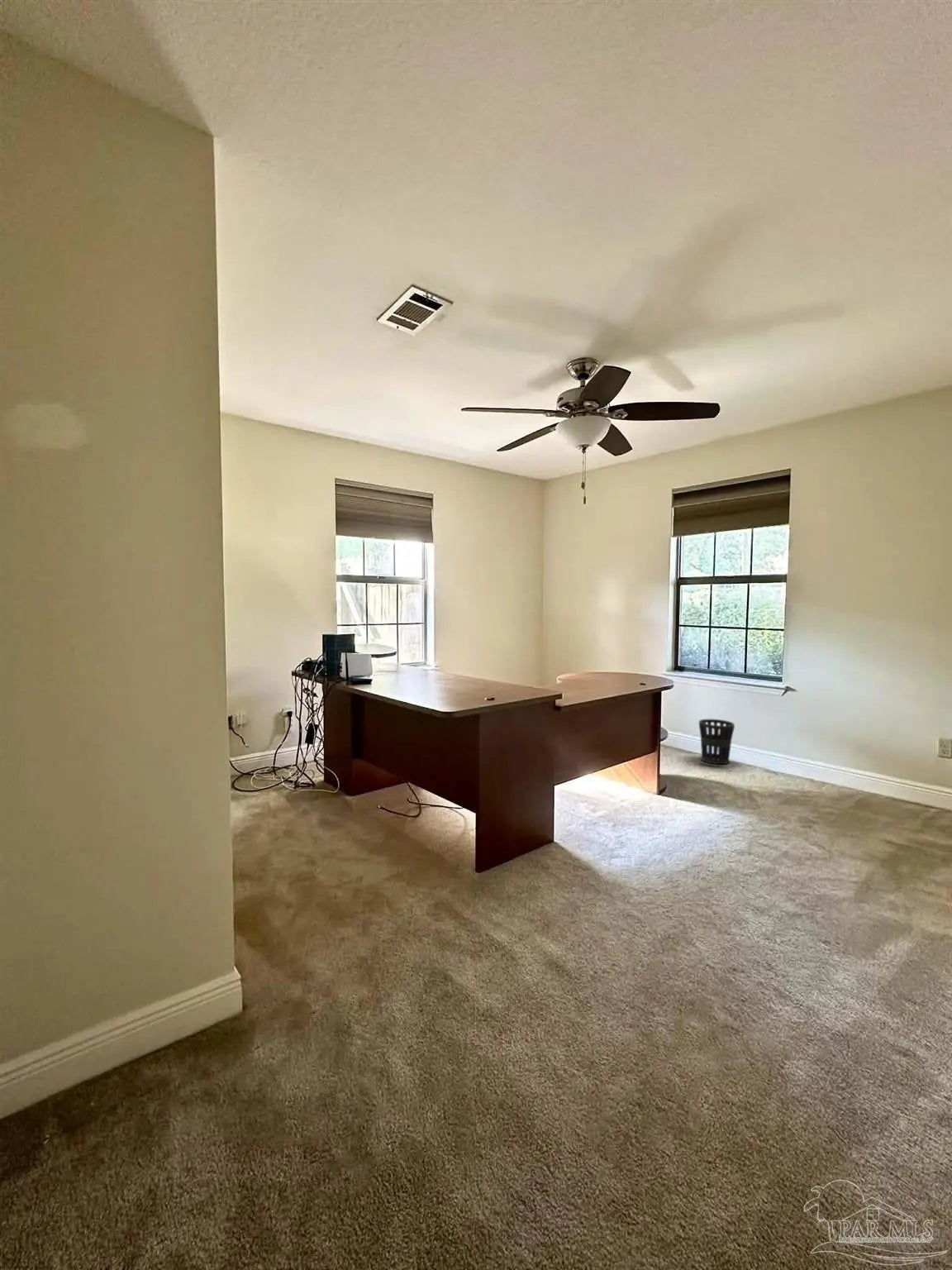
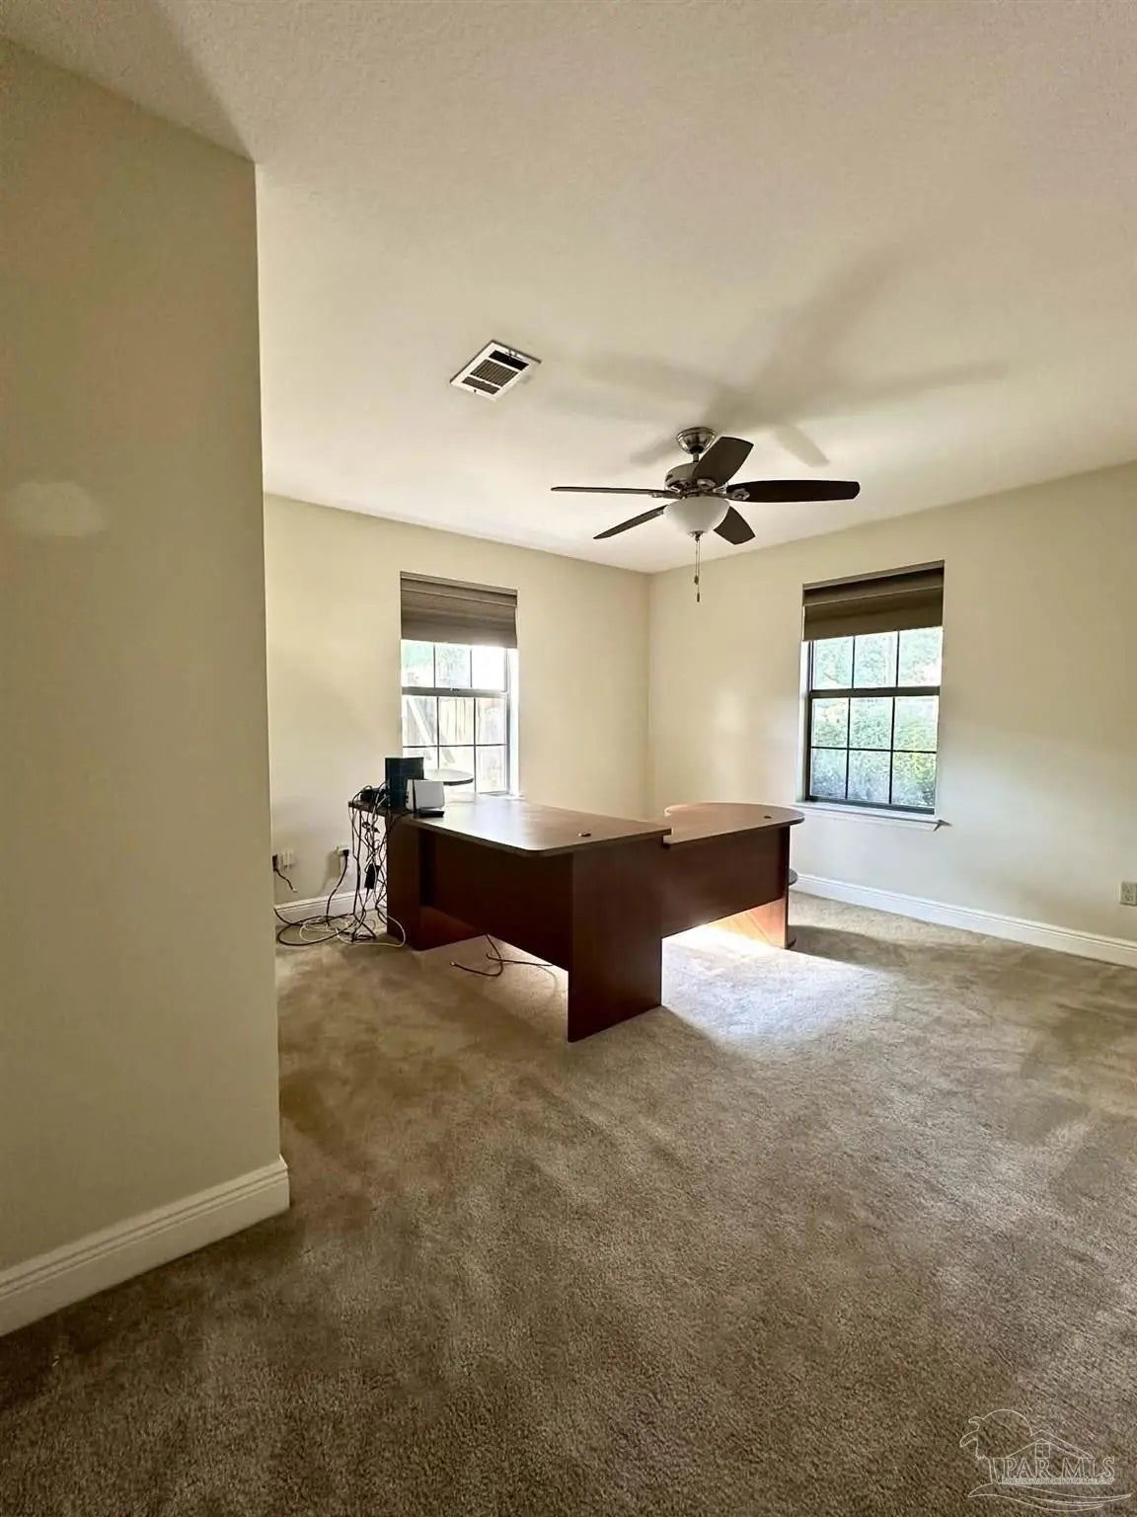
- wastebasket [698,719,735,765]
